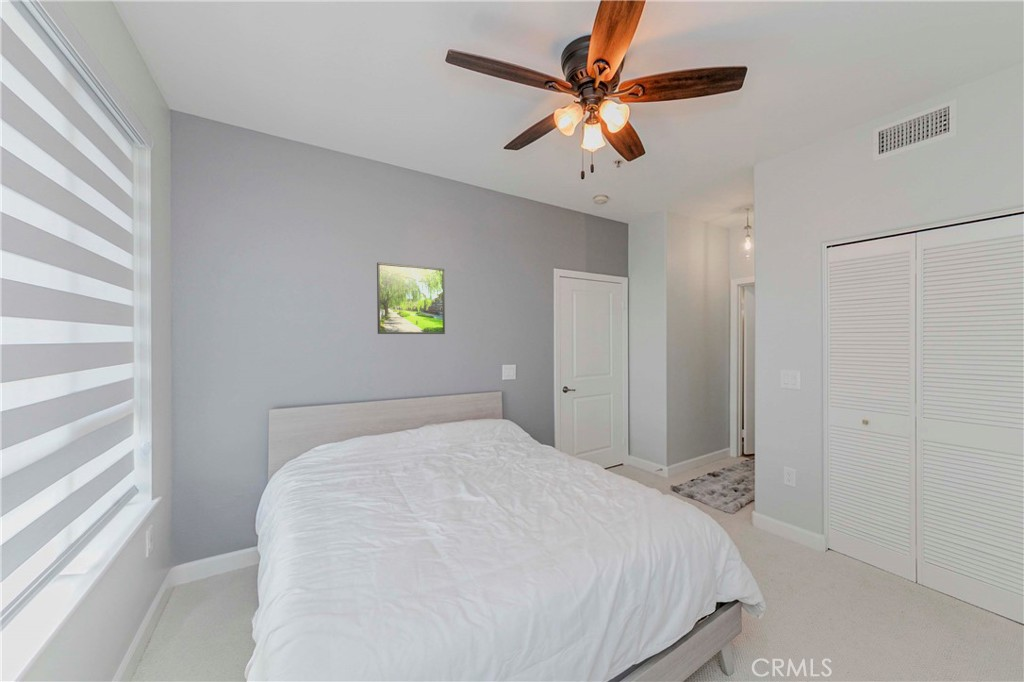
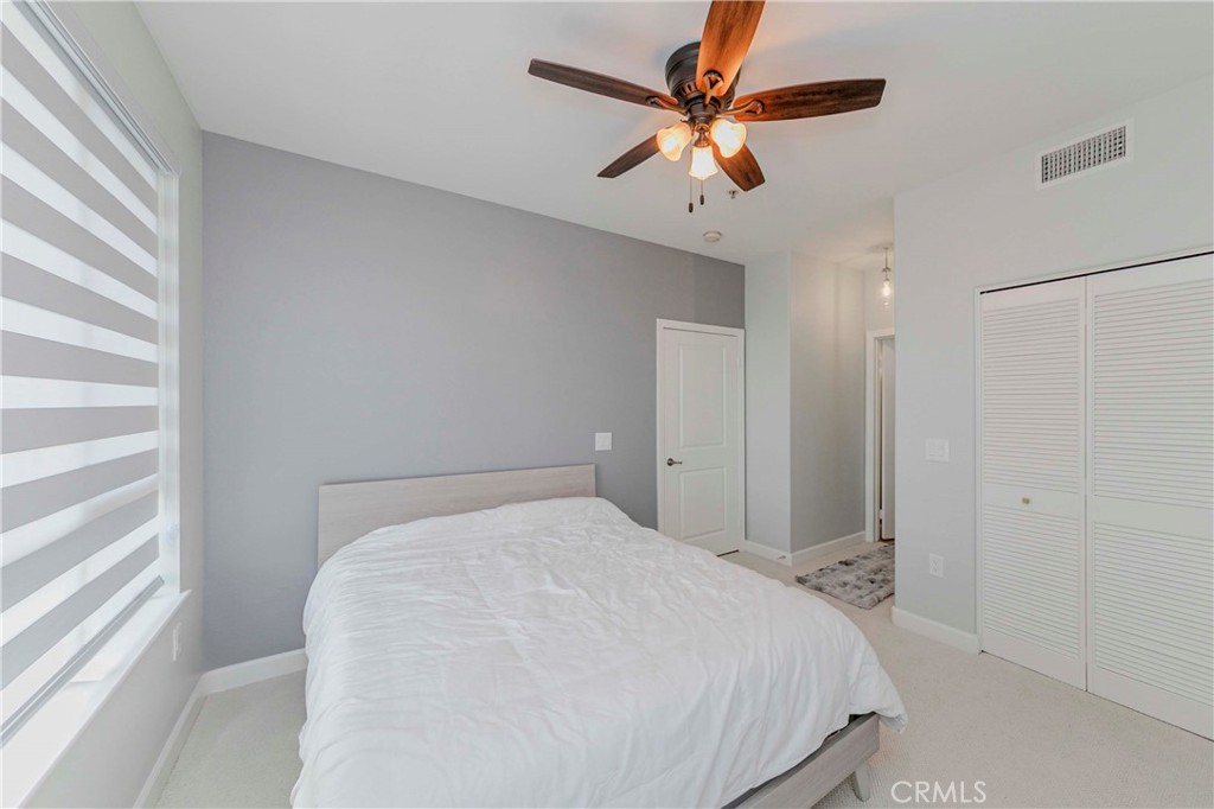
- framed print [376,262,446,335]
